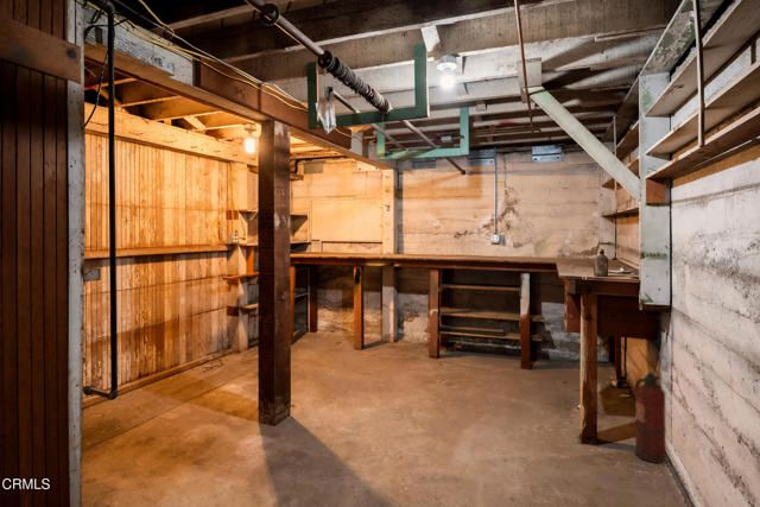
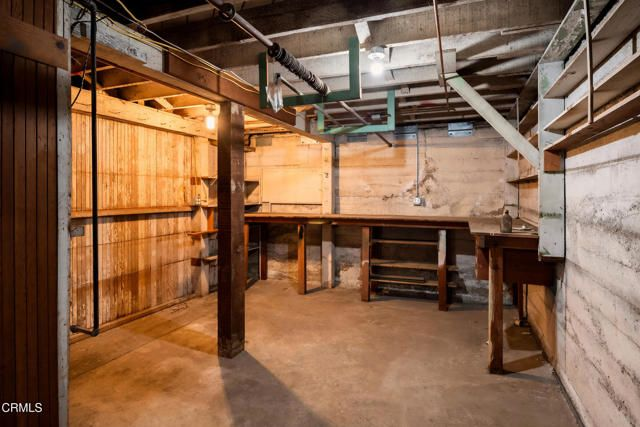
- fire extinguisher [633,372,667,464]
